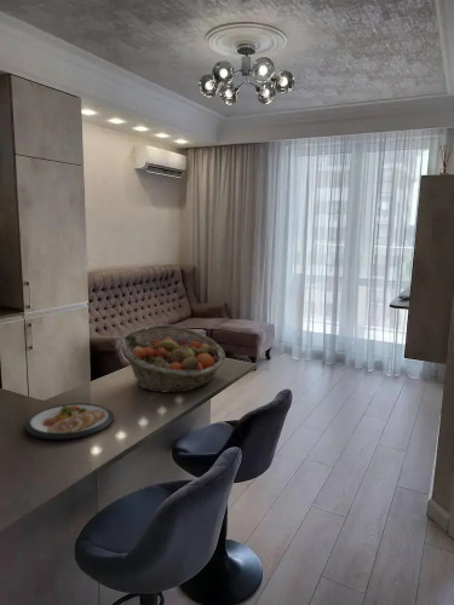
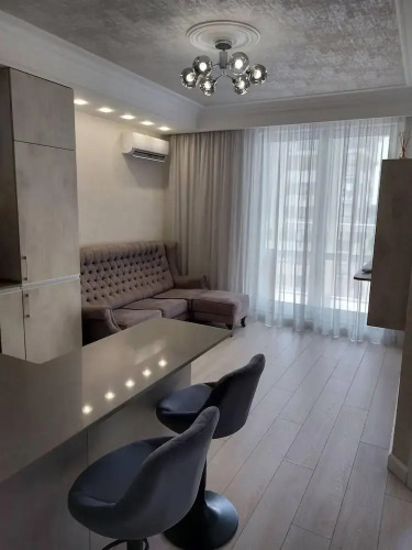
- fruit basket [117,323,226,394]
- dish [24,402,115,440]
